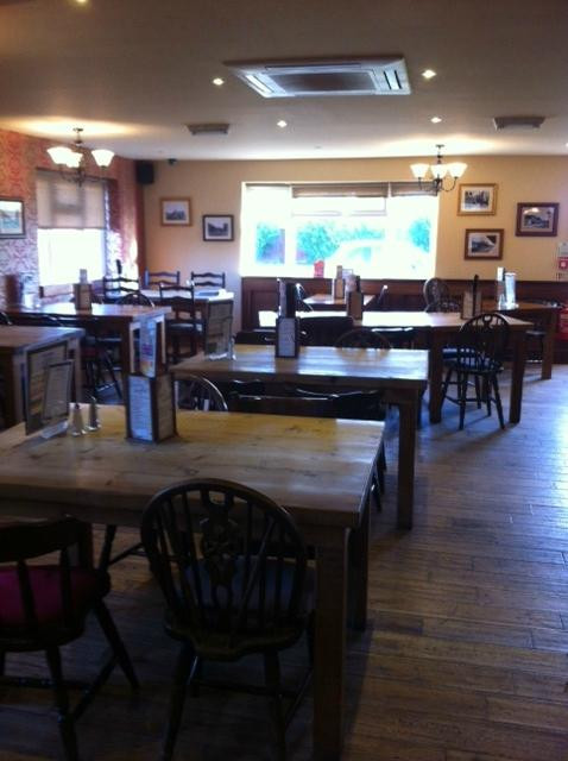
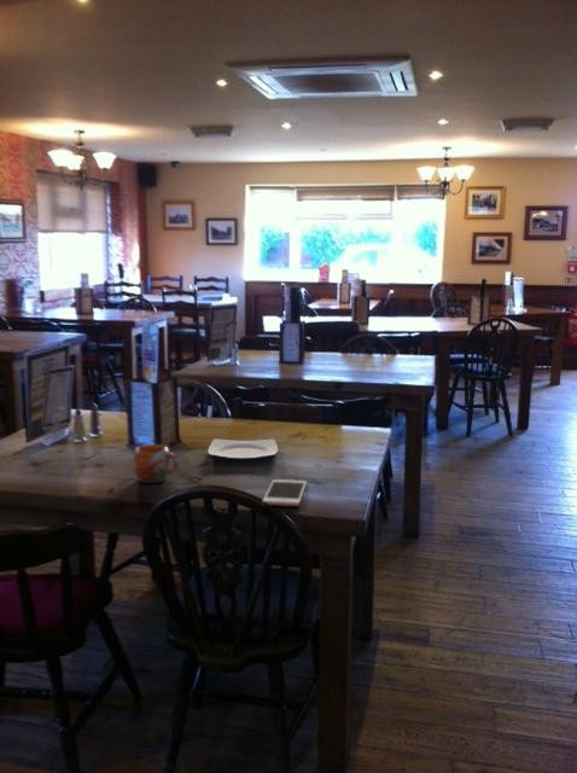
+ plate [206,437,279,463]
+ mug [132,443,180,484]
+ cell phone [262,478,308,507]
